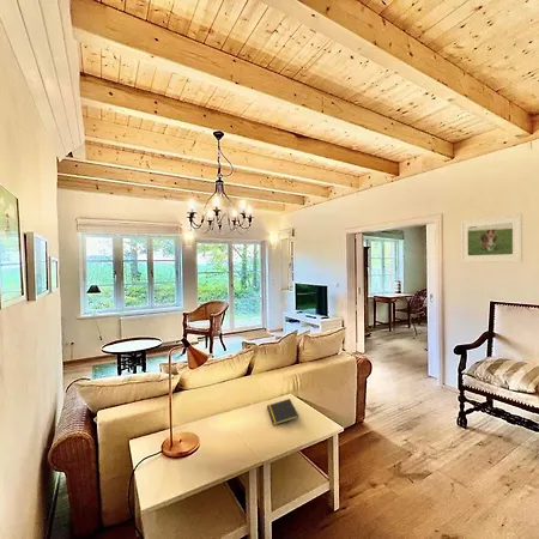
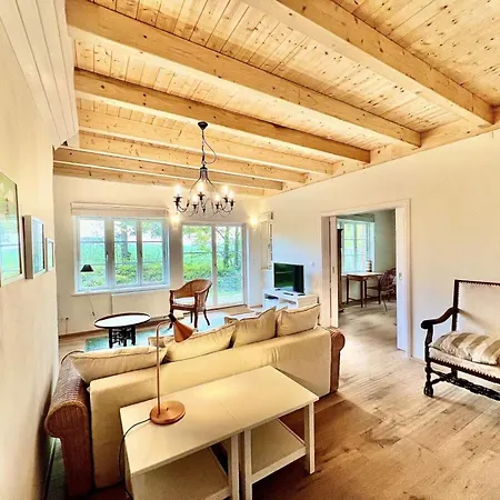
- notepad [266,398,299,426]
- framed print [459,213,523,264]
